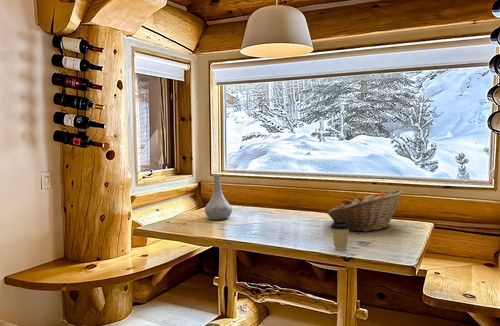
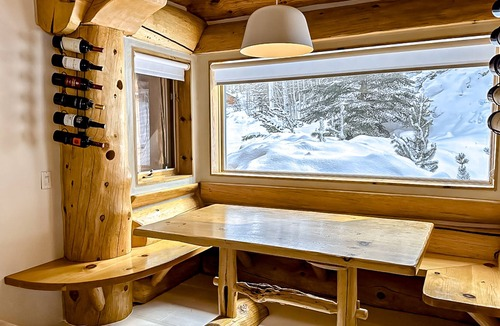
- coffee cup [330,221,350,251]
- fruit basket [326,189,404,232]
- vase [204,174,233,221]
